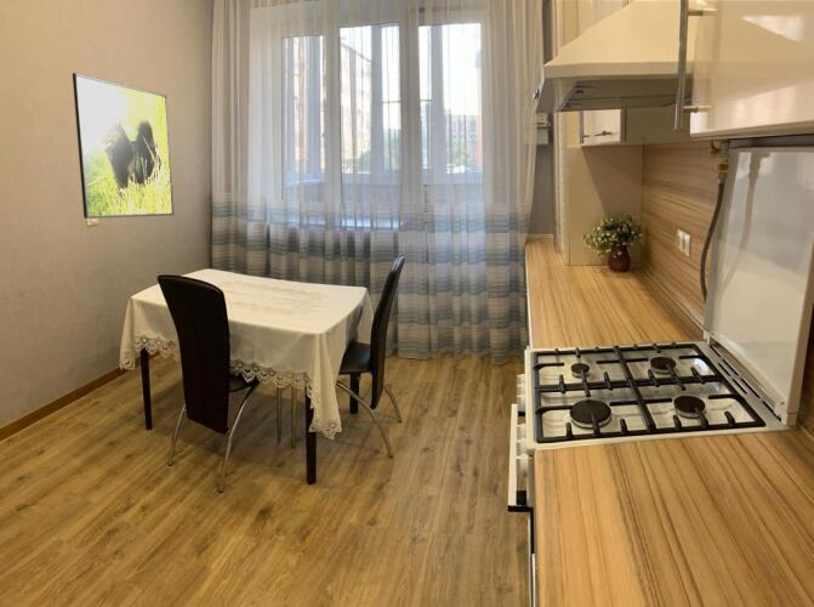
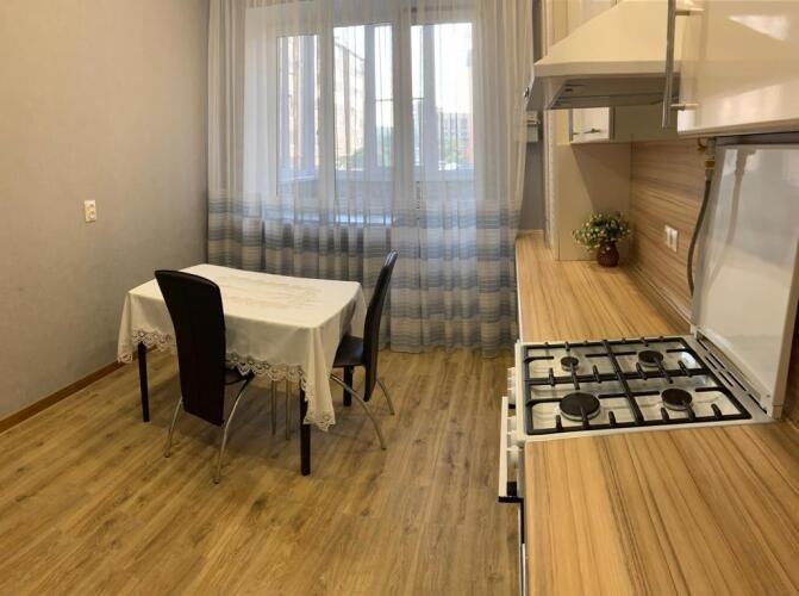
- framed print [72,72,176,220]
